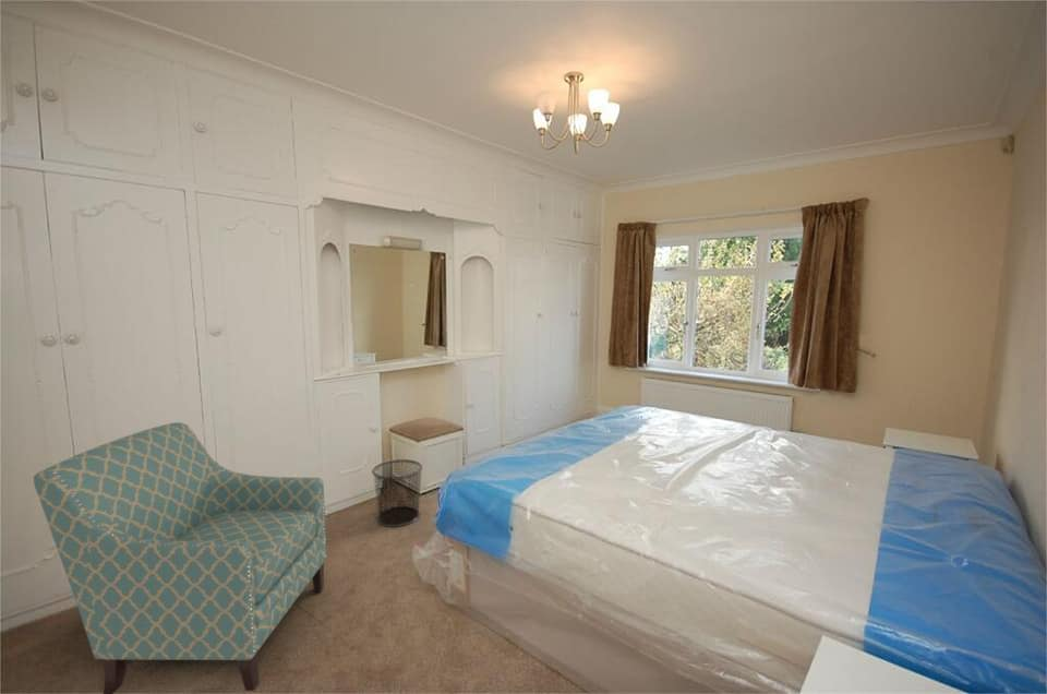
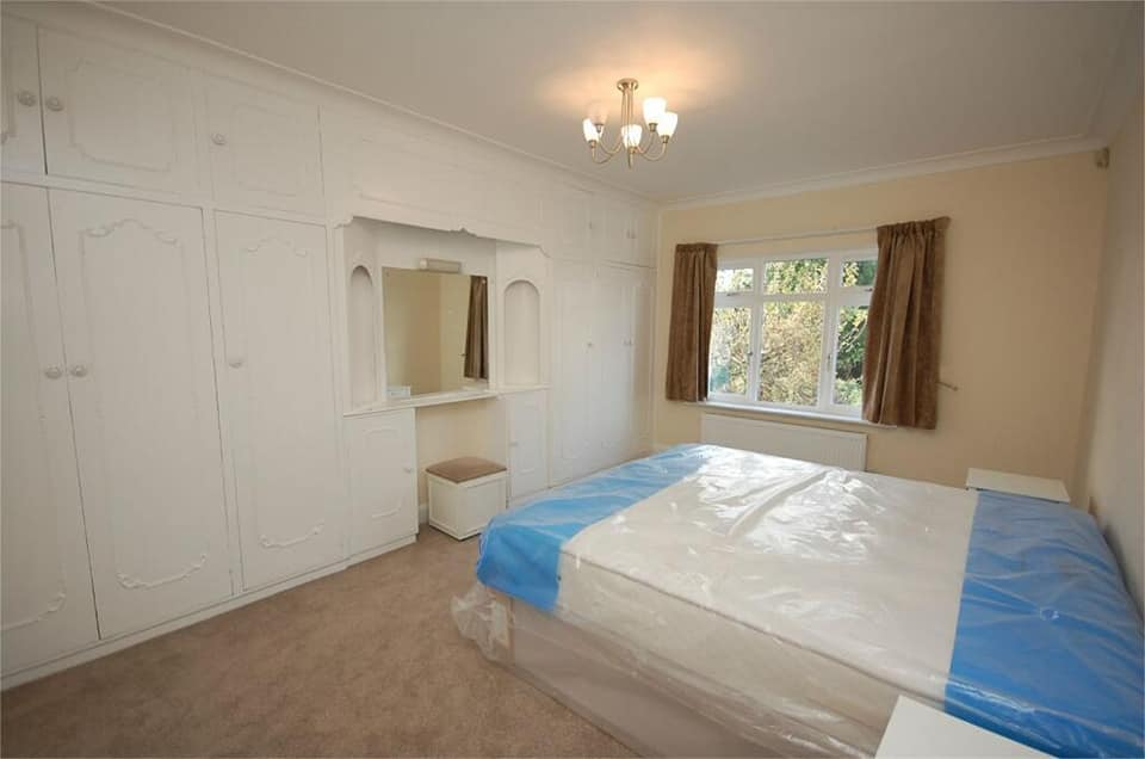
- chair [33,421,328,694]
- waste bin [371,458,423,528]
